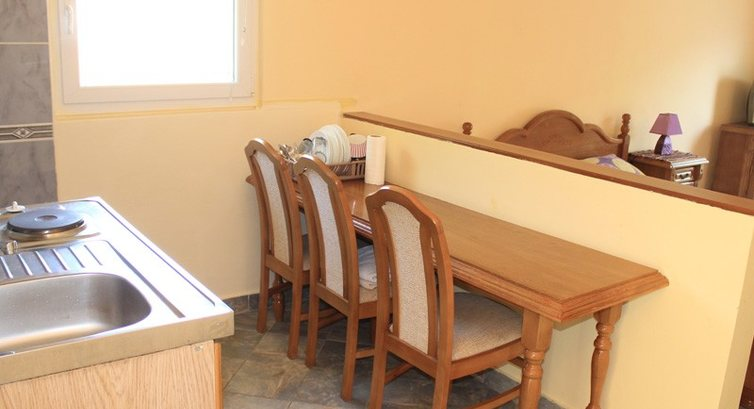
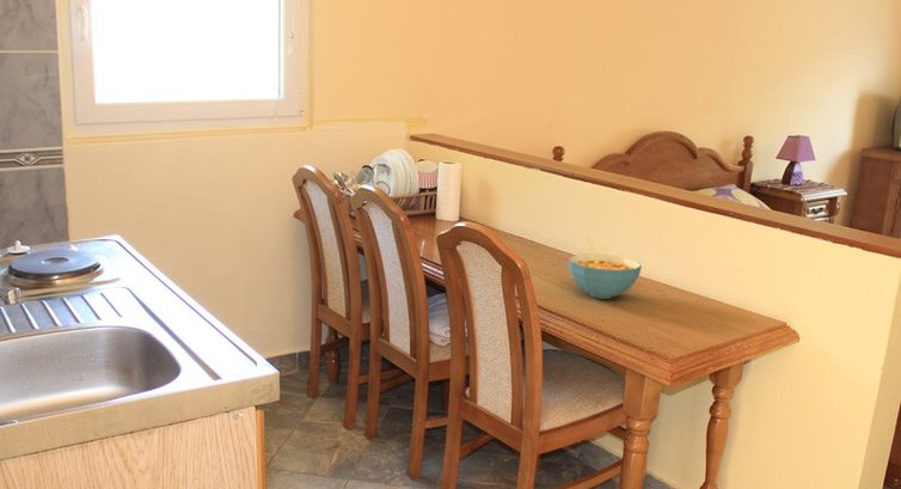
+ cereal bowl [568,252,643,300]
